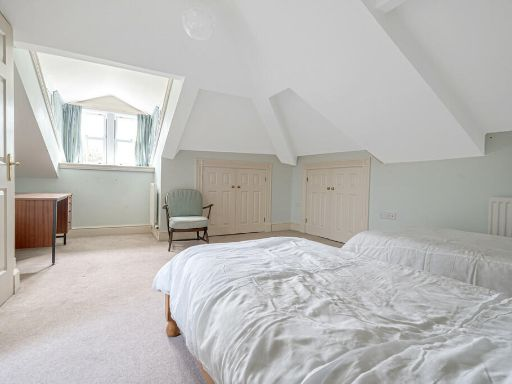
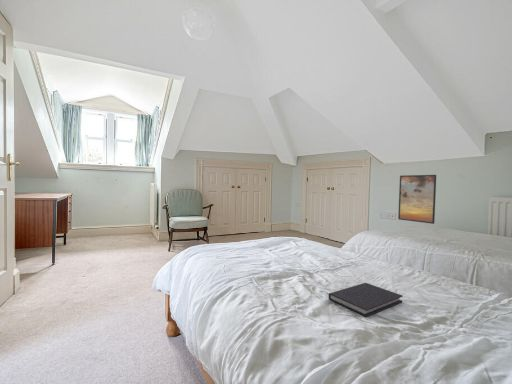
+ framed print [397,174,437,225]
+ diary [328,282,404,318]
